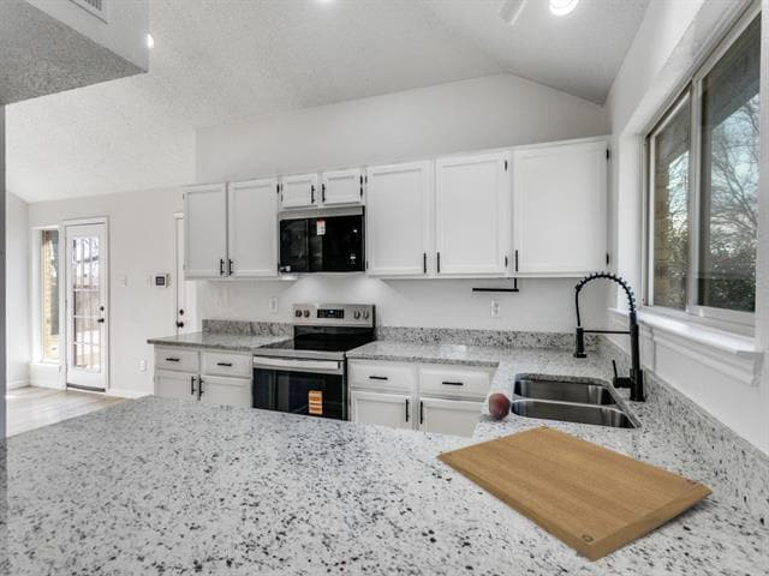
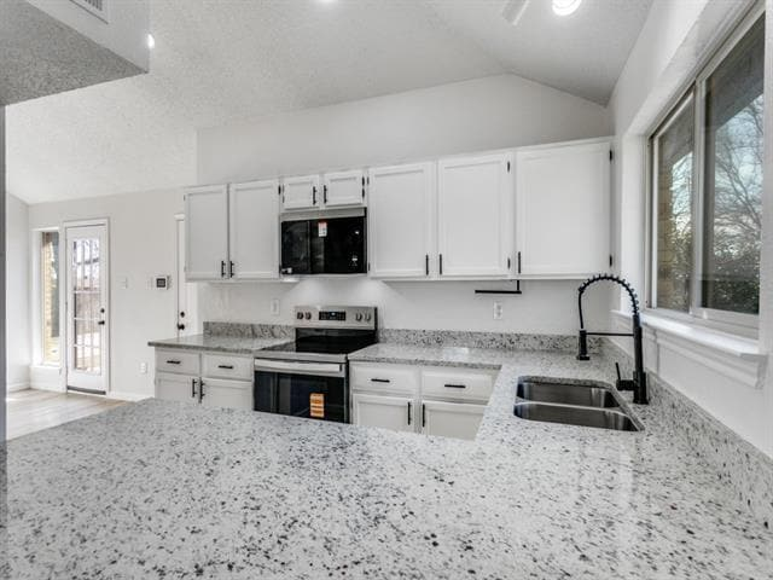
- fruit [487,391,512,420]
- chopping board [435,425,714,563]
